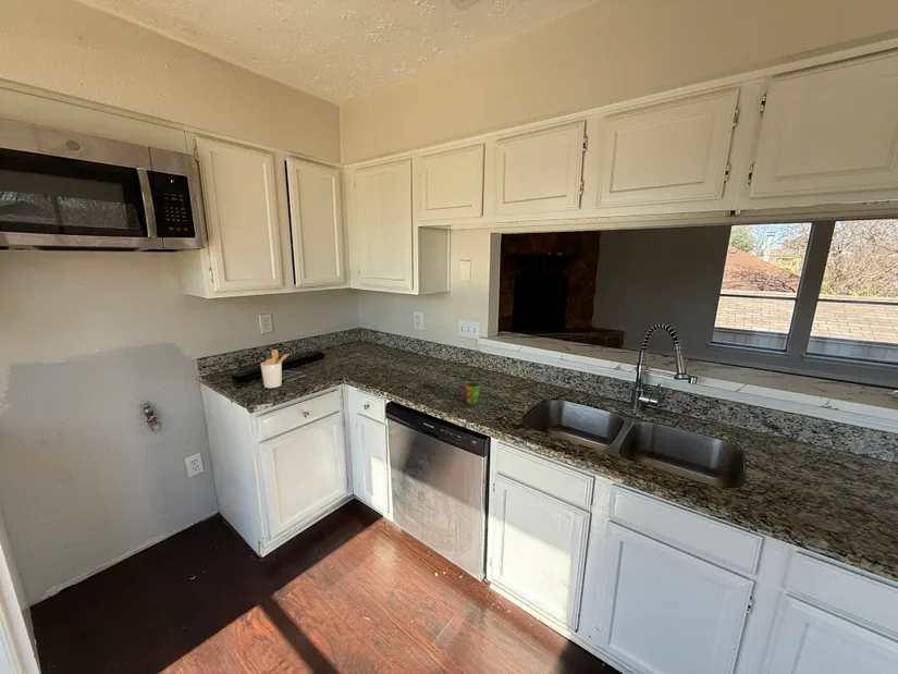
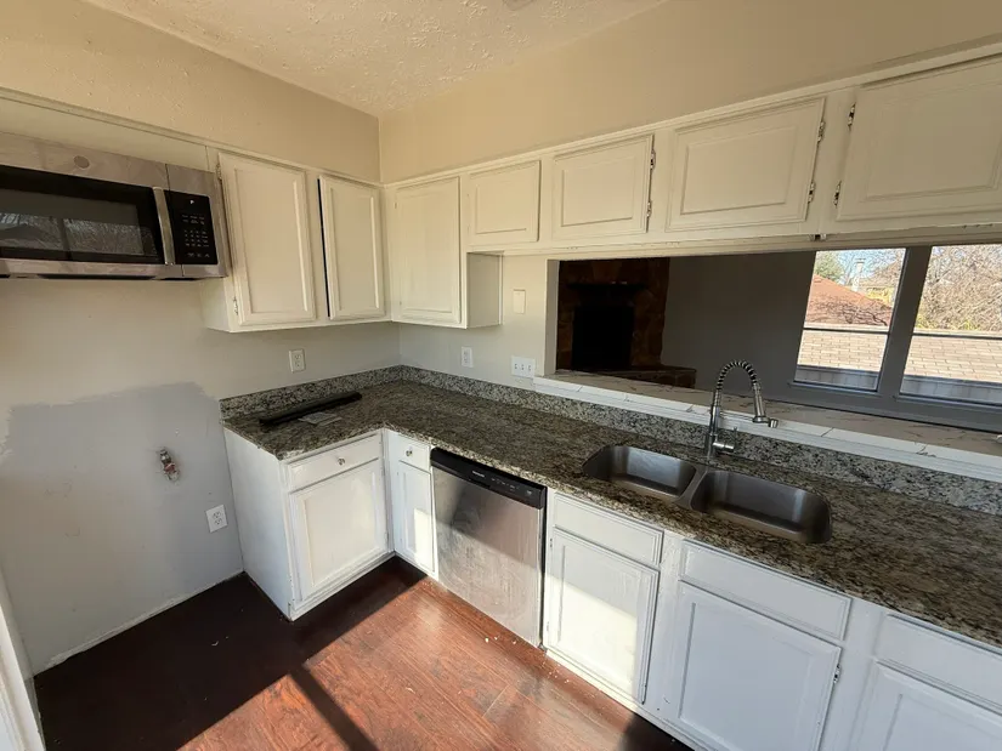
- utensil holder [259,348,291,389]
- cup [456,380,482,406]
